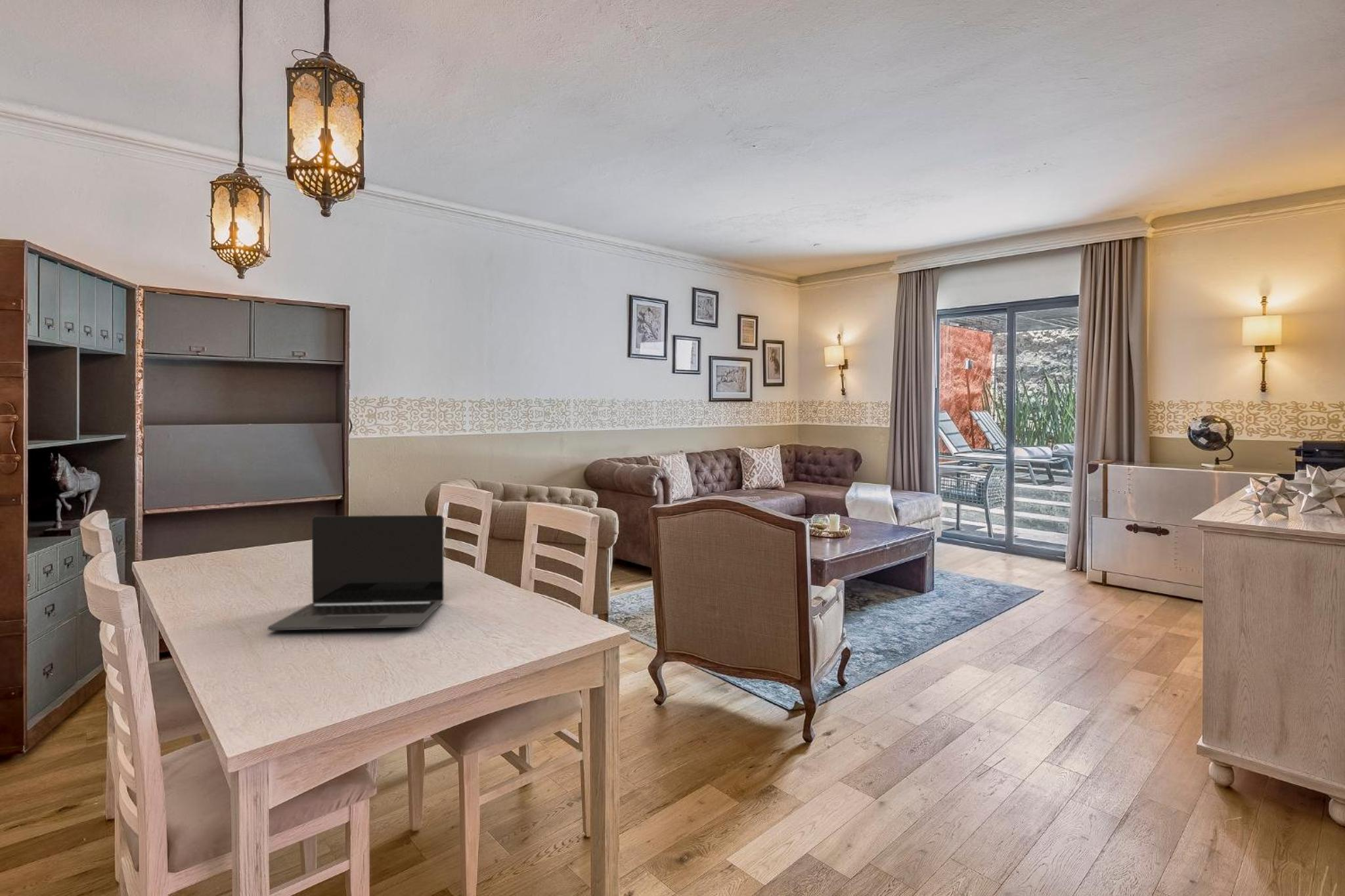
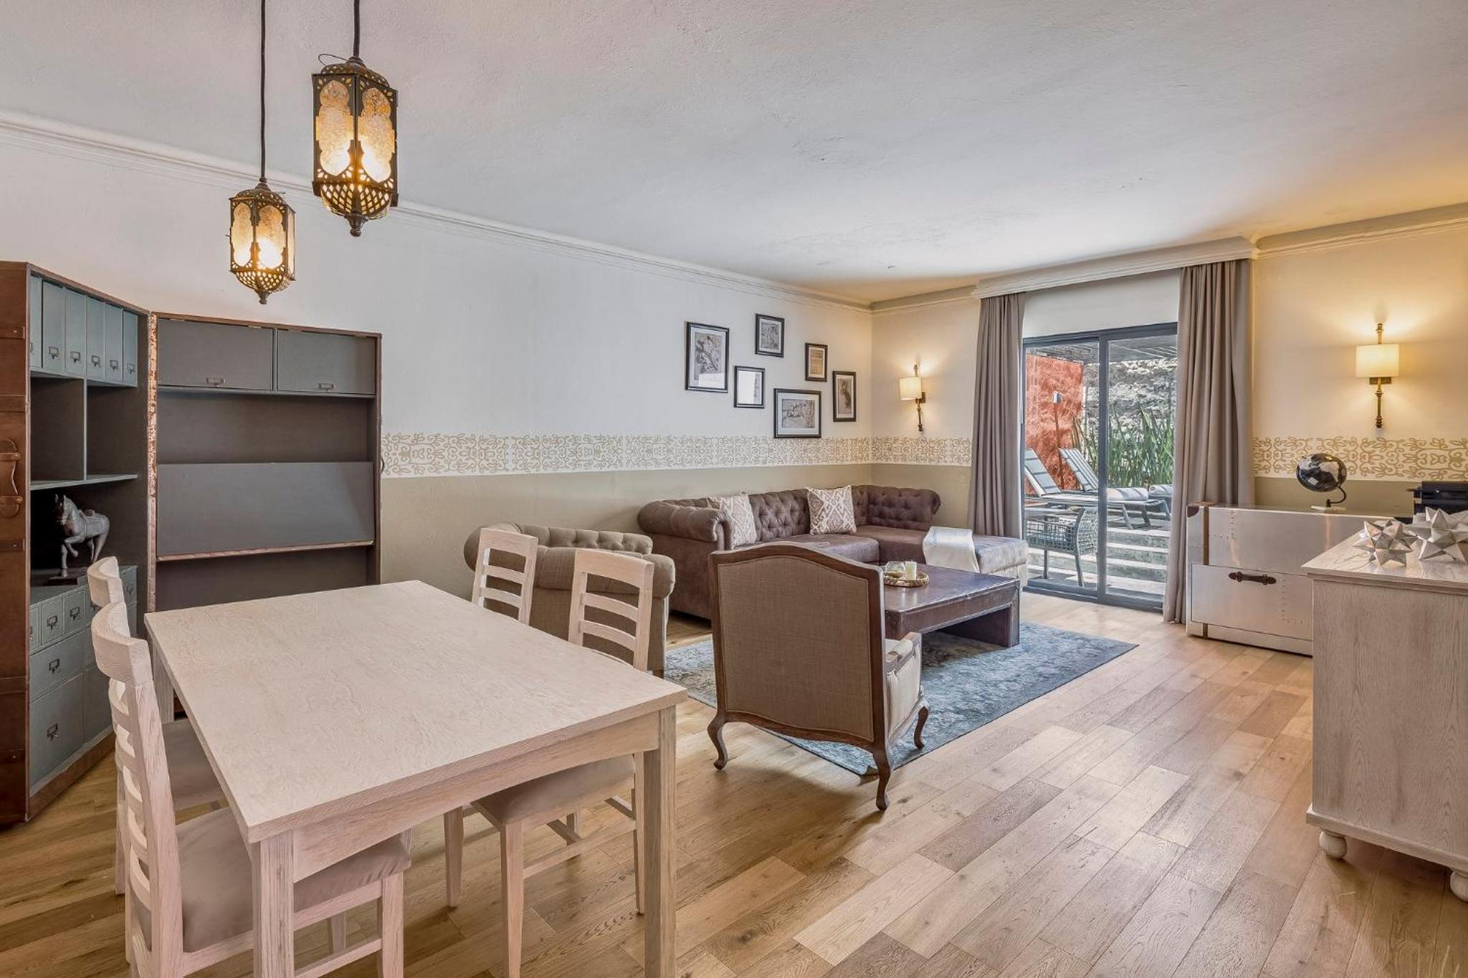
- laptop [267,515,445,631]
